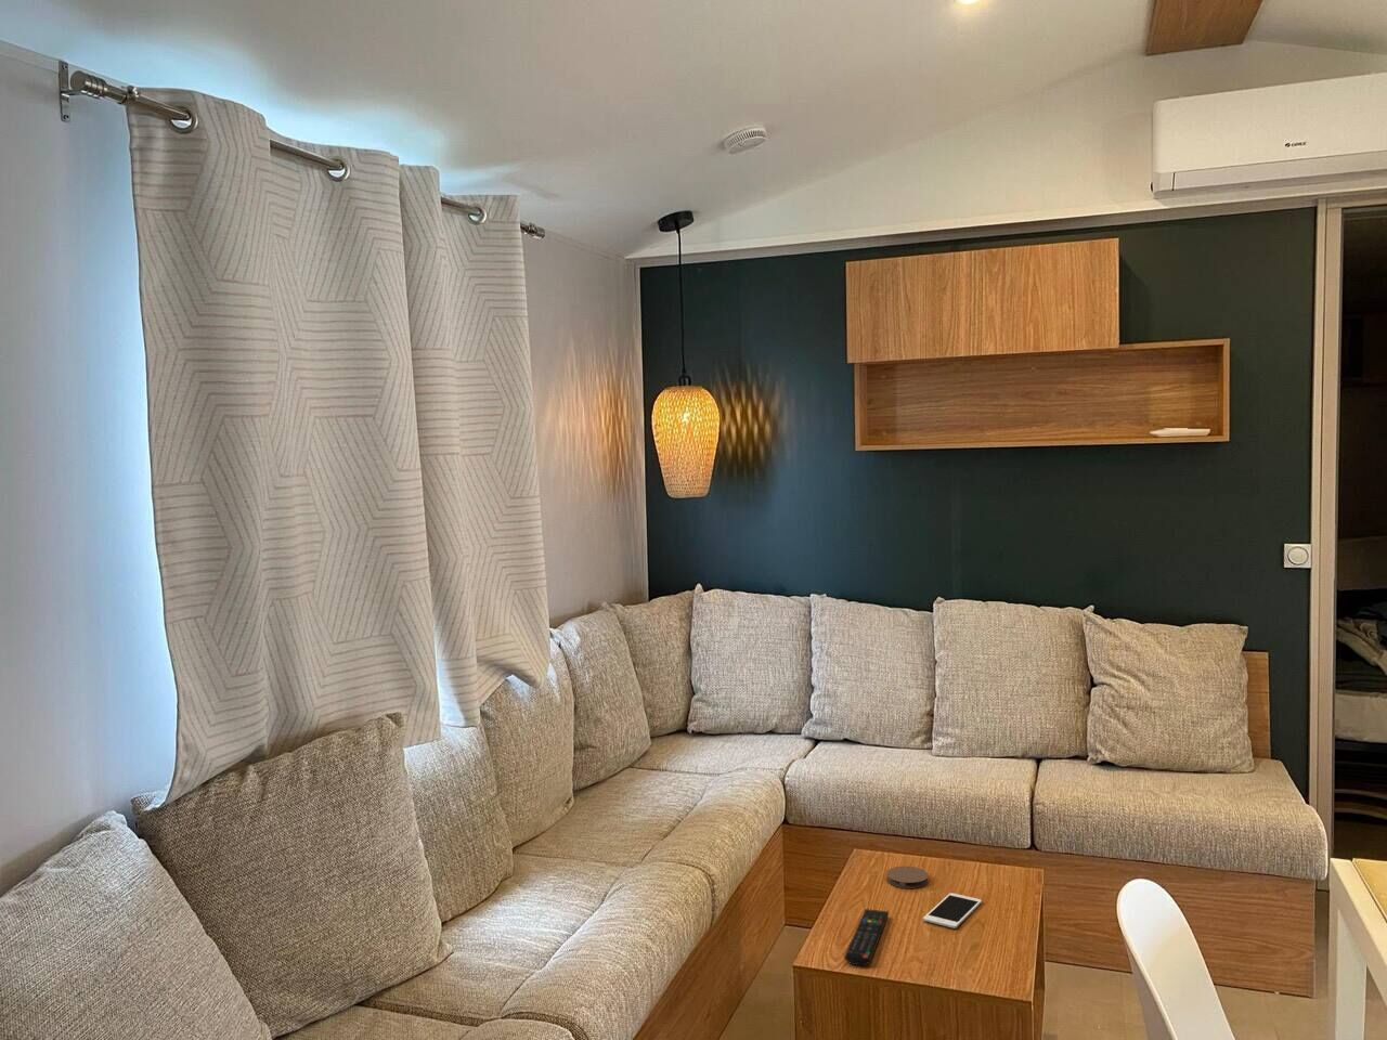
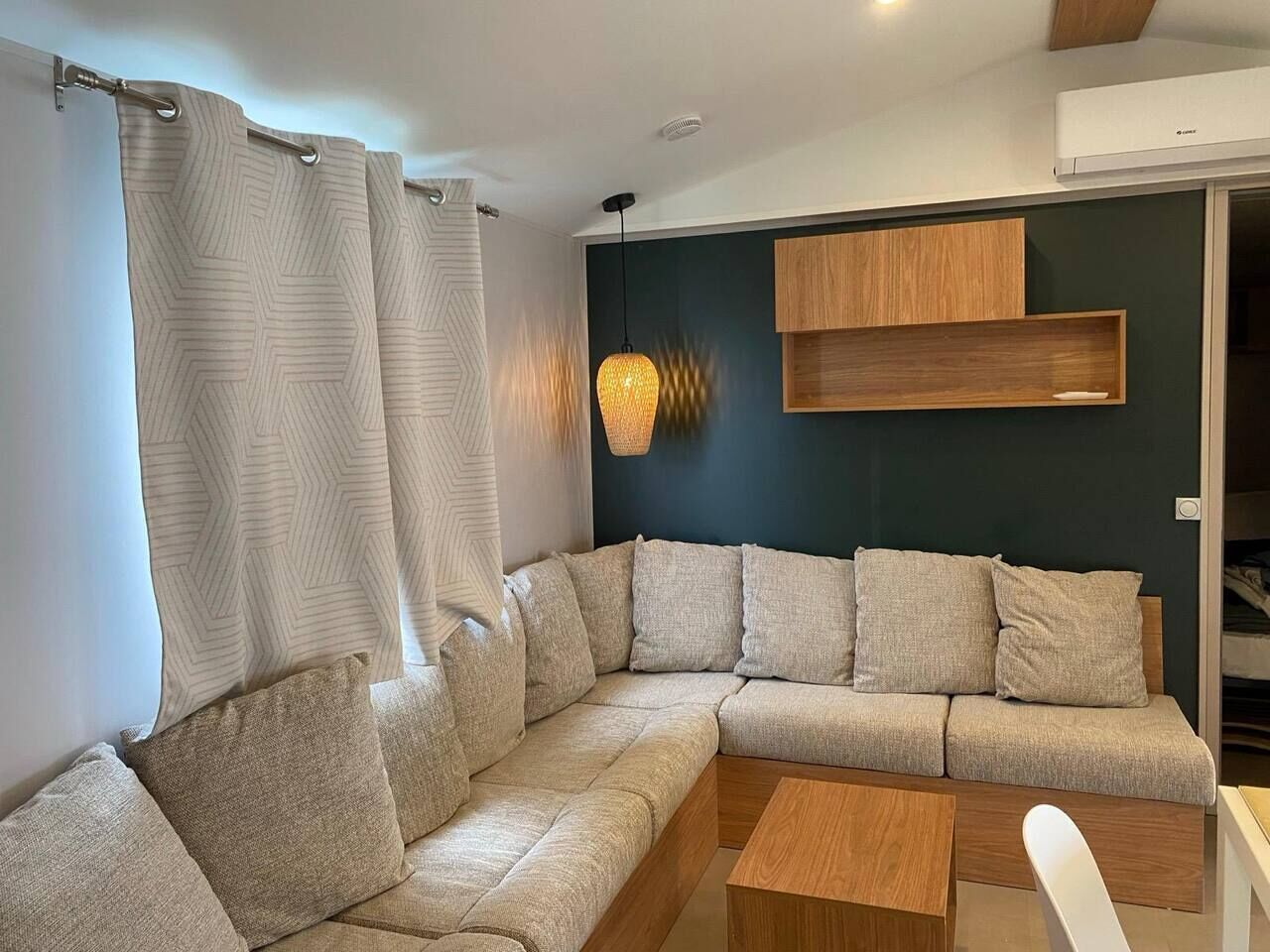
- coaster [886,865,929,889]
- remote control [843,908,890,967]
- cell phone [922,891,983,930]
